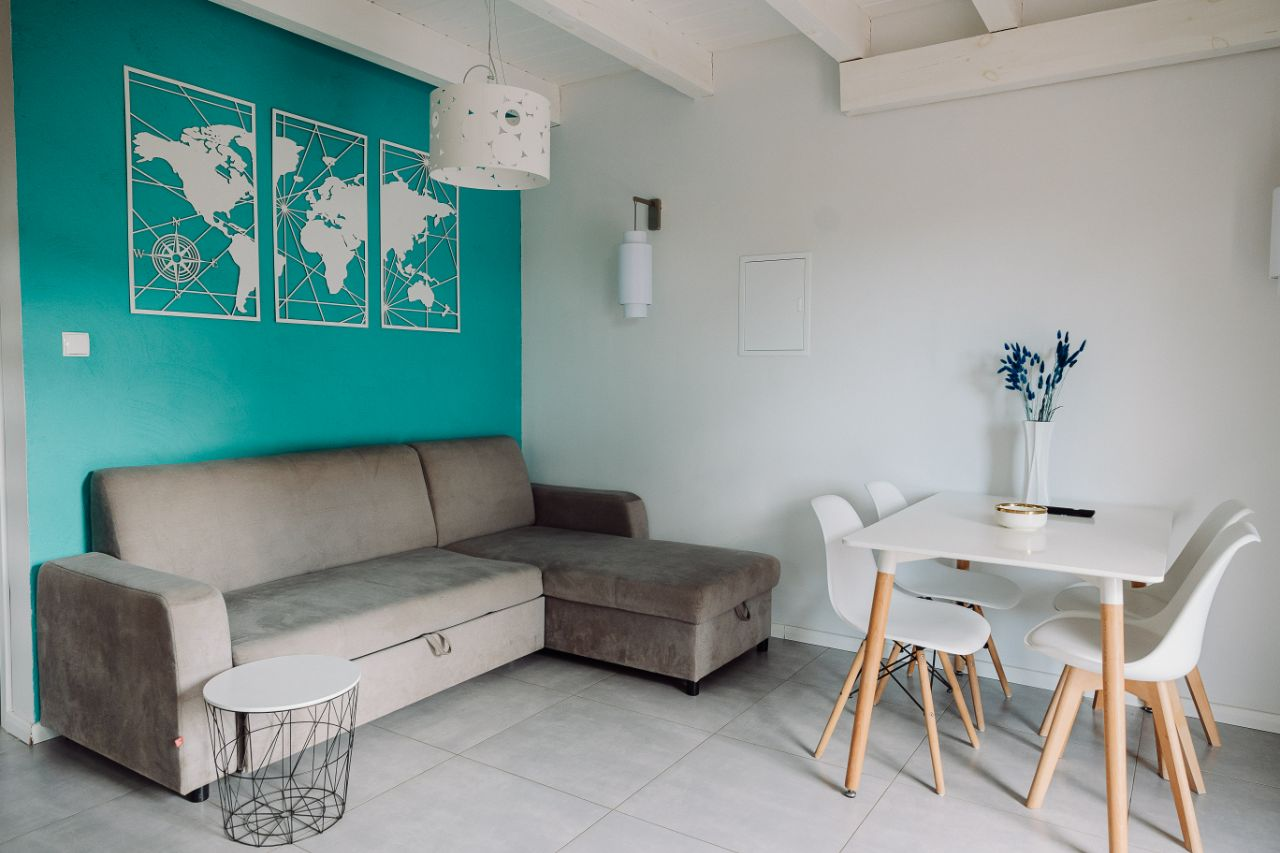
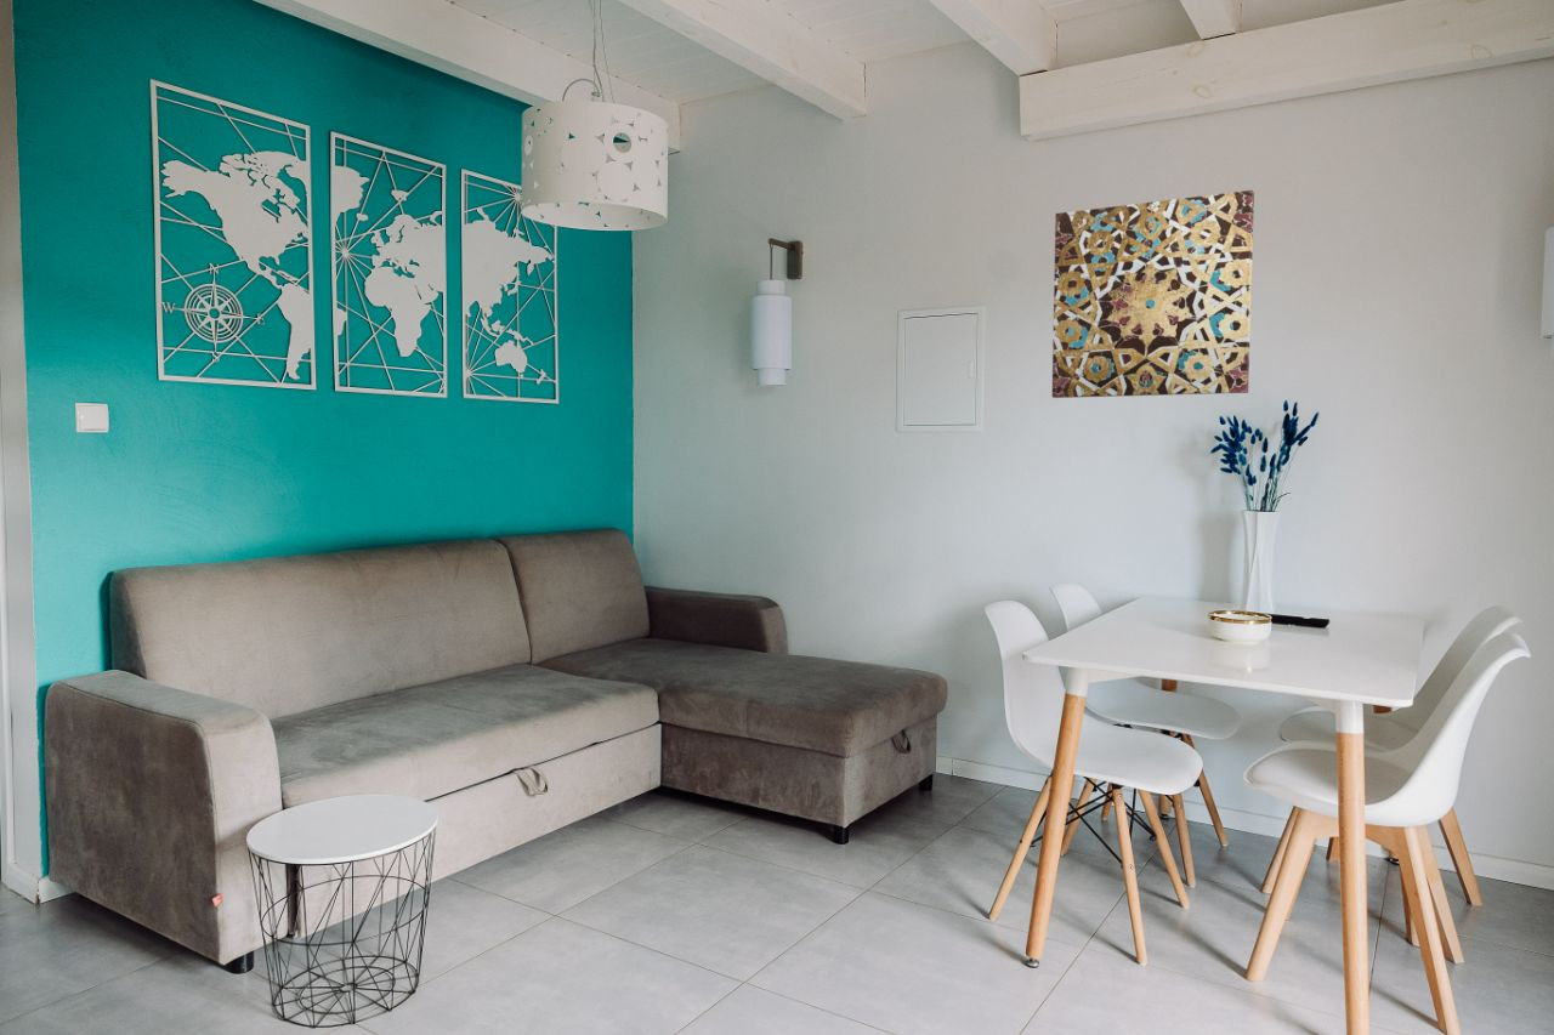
+ wall art [1051,189,1255,399]
